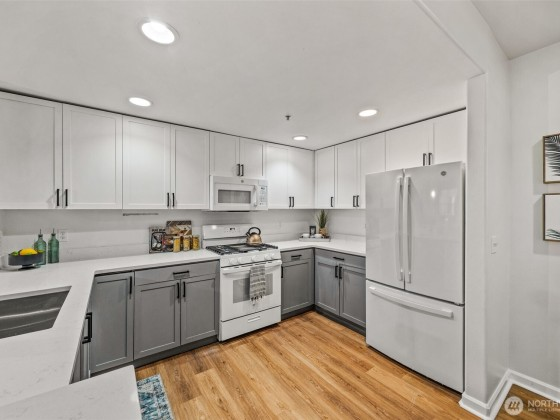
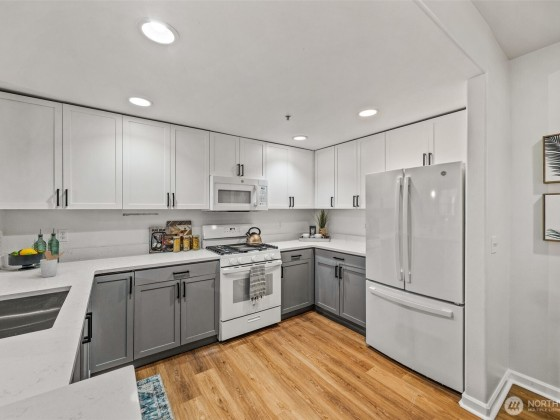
+ utensil holder [39,250,66,278]
